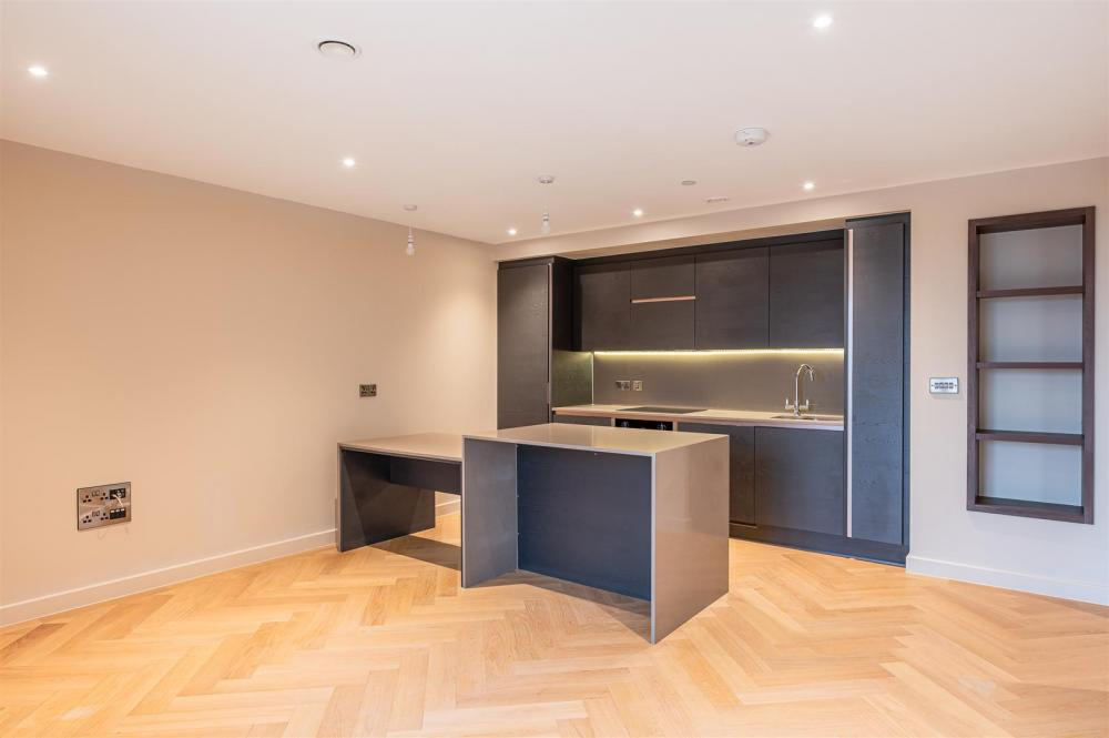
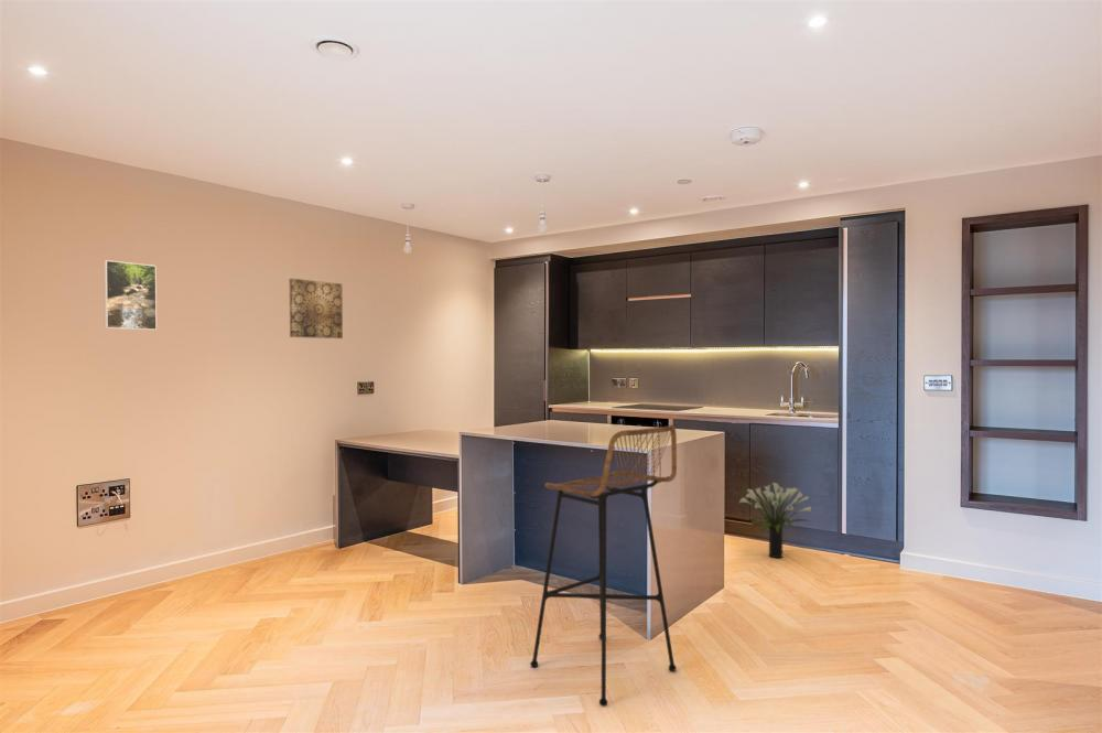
+ potted plant [738,482,812,559]
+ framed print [102,259,158,331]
+ wall art [288,278,344,339]
+ bar stool [530,424,678,707]
